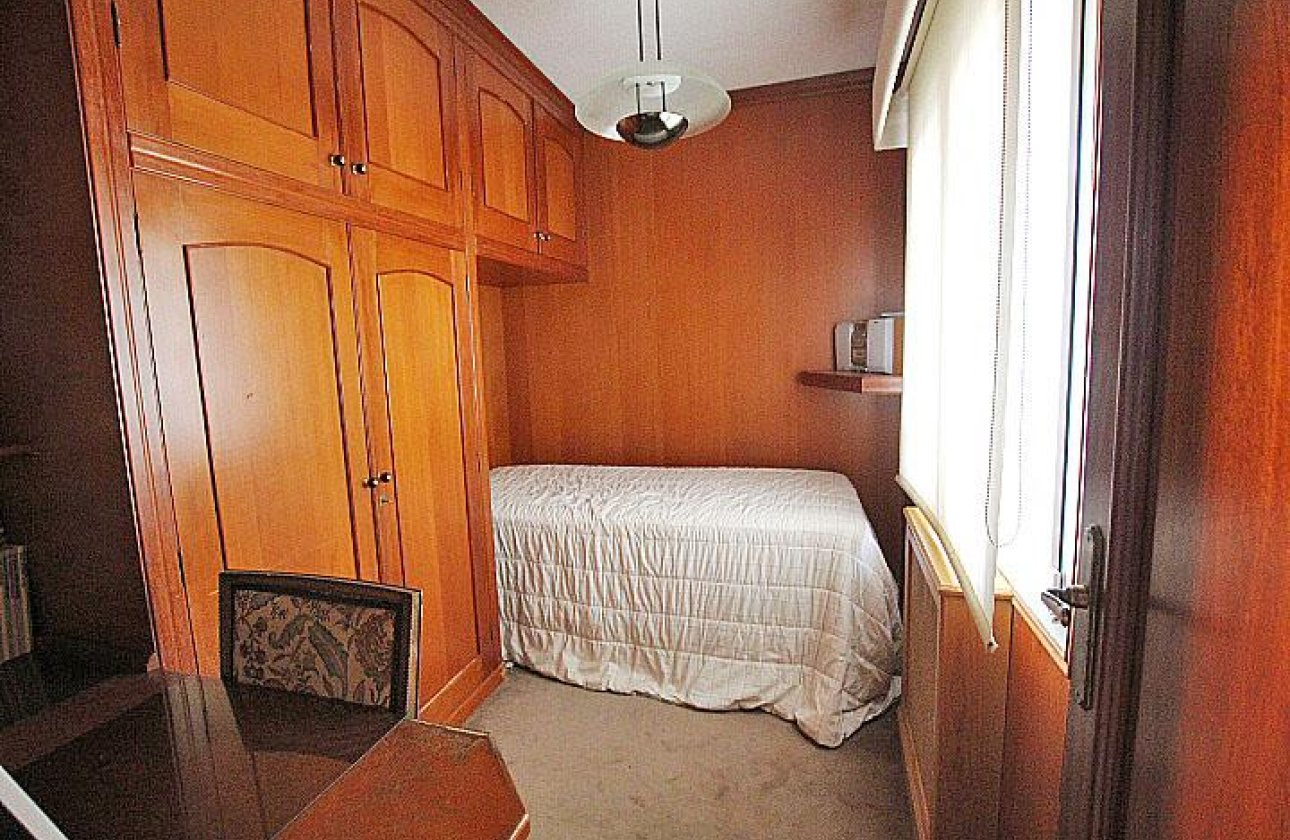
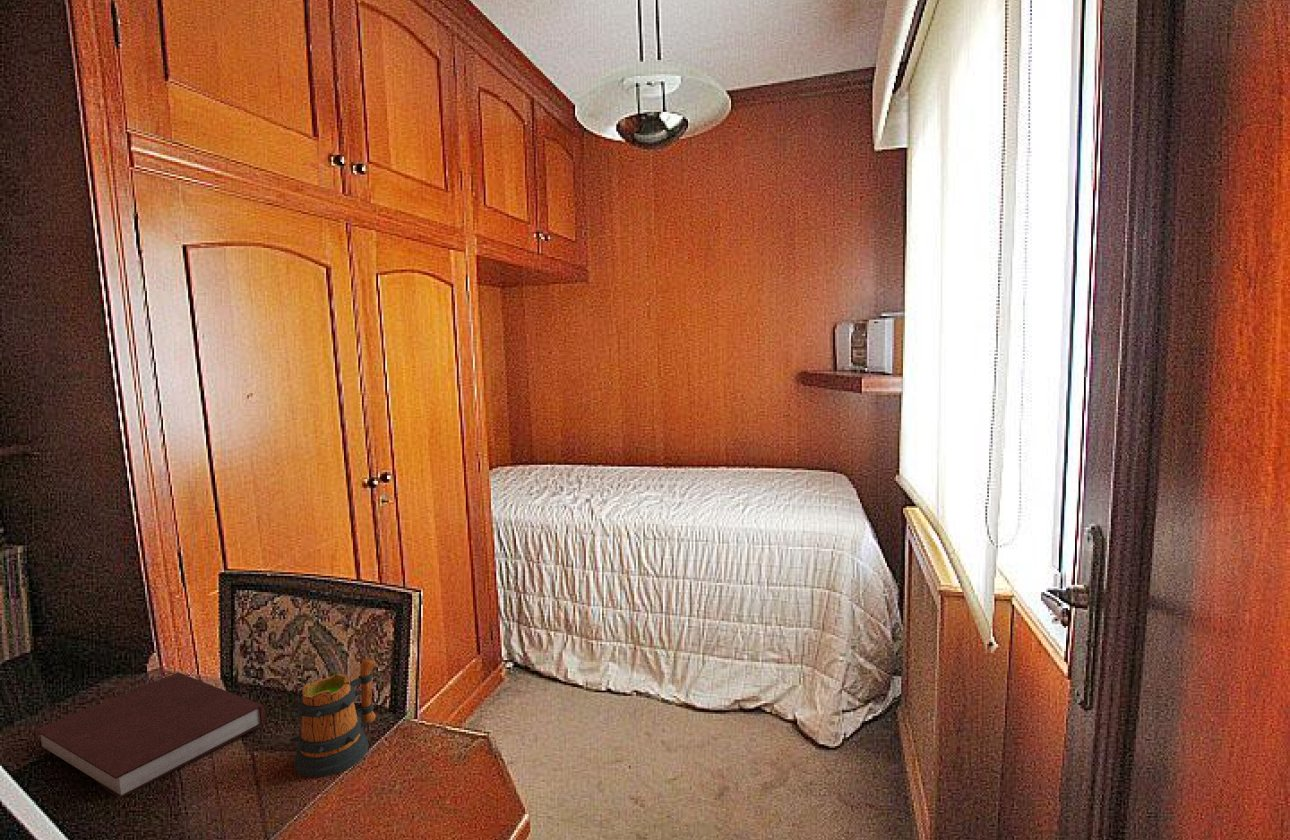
+ notebook [34,671,266,799]
+ mug [289,658,377,778]
